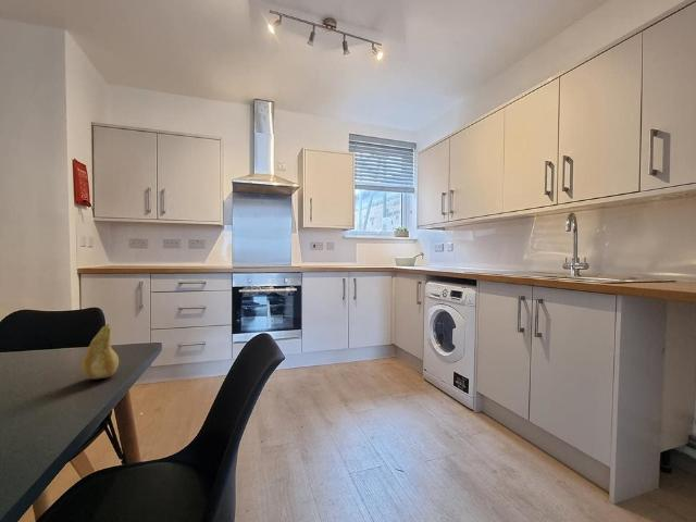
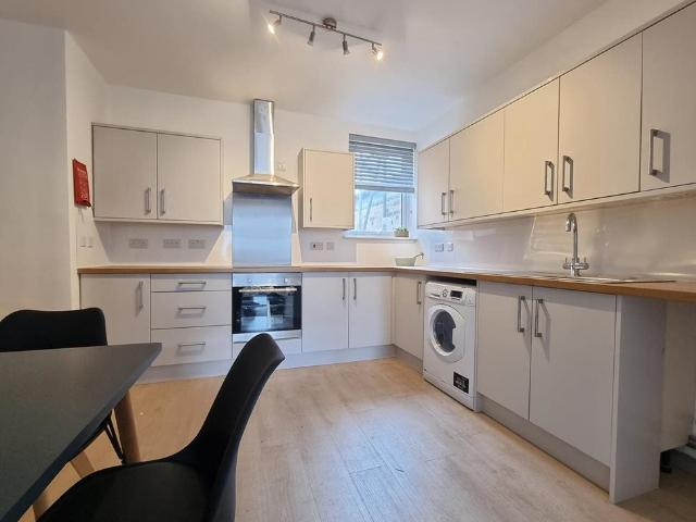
- fruit [80,323,120,381]
